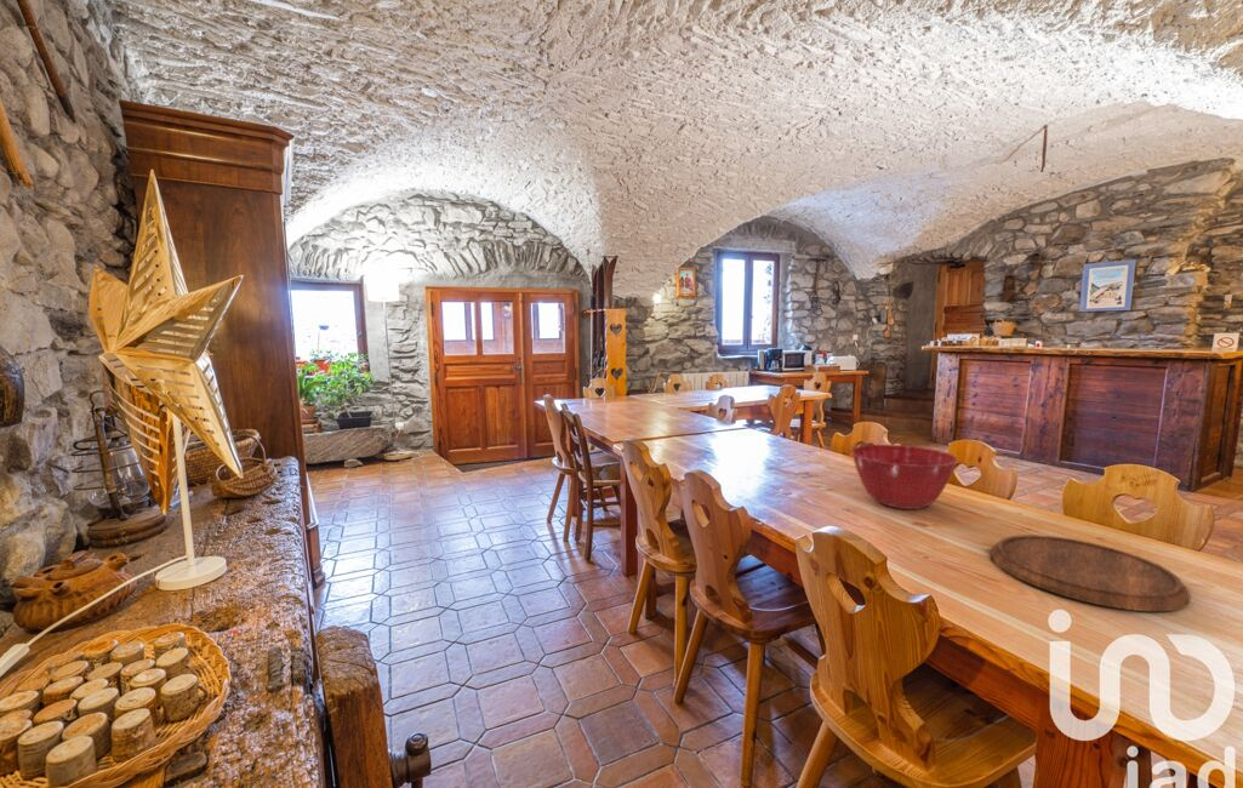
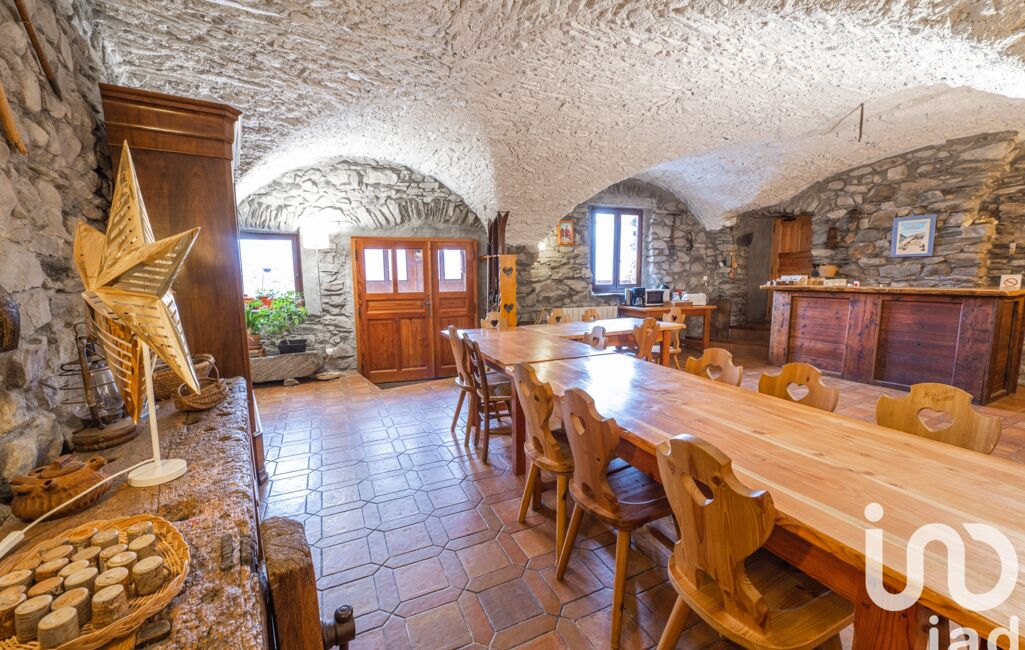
- mixing bowl [850,444,958,510]
- cutting board [990,533,1192,612]
